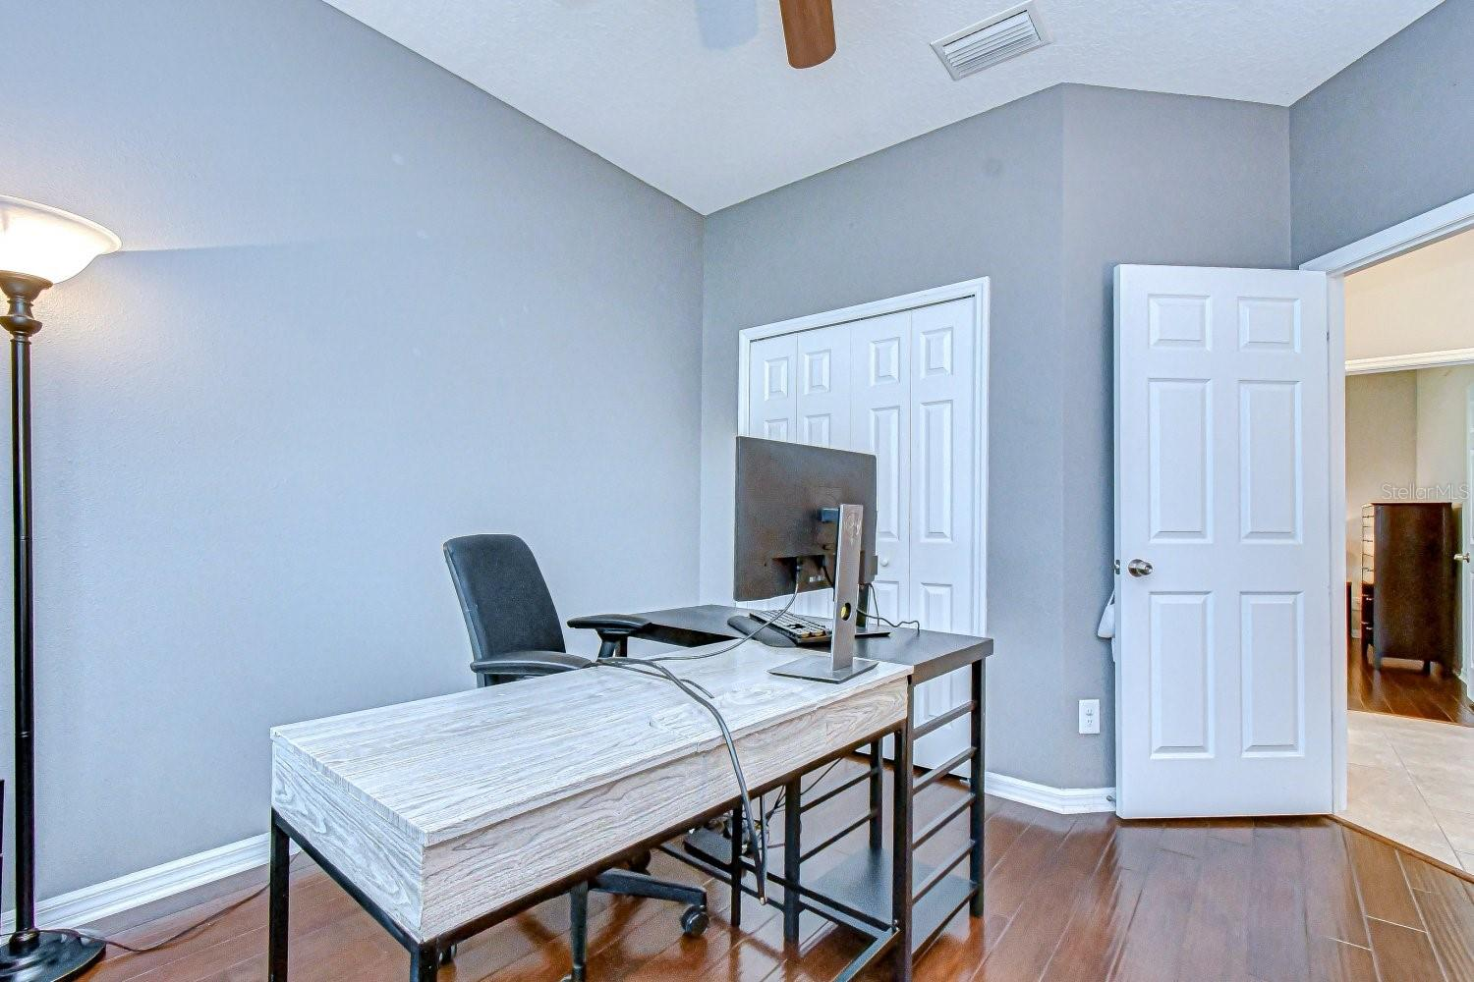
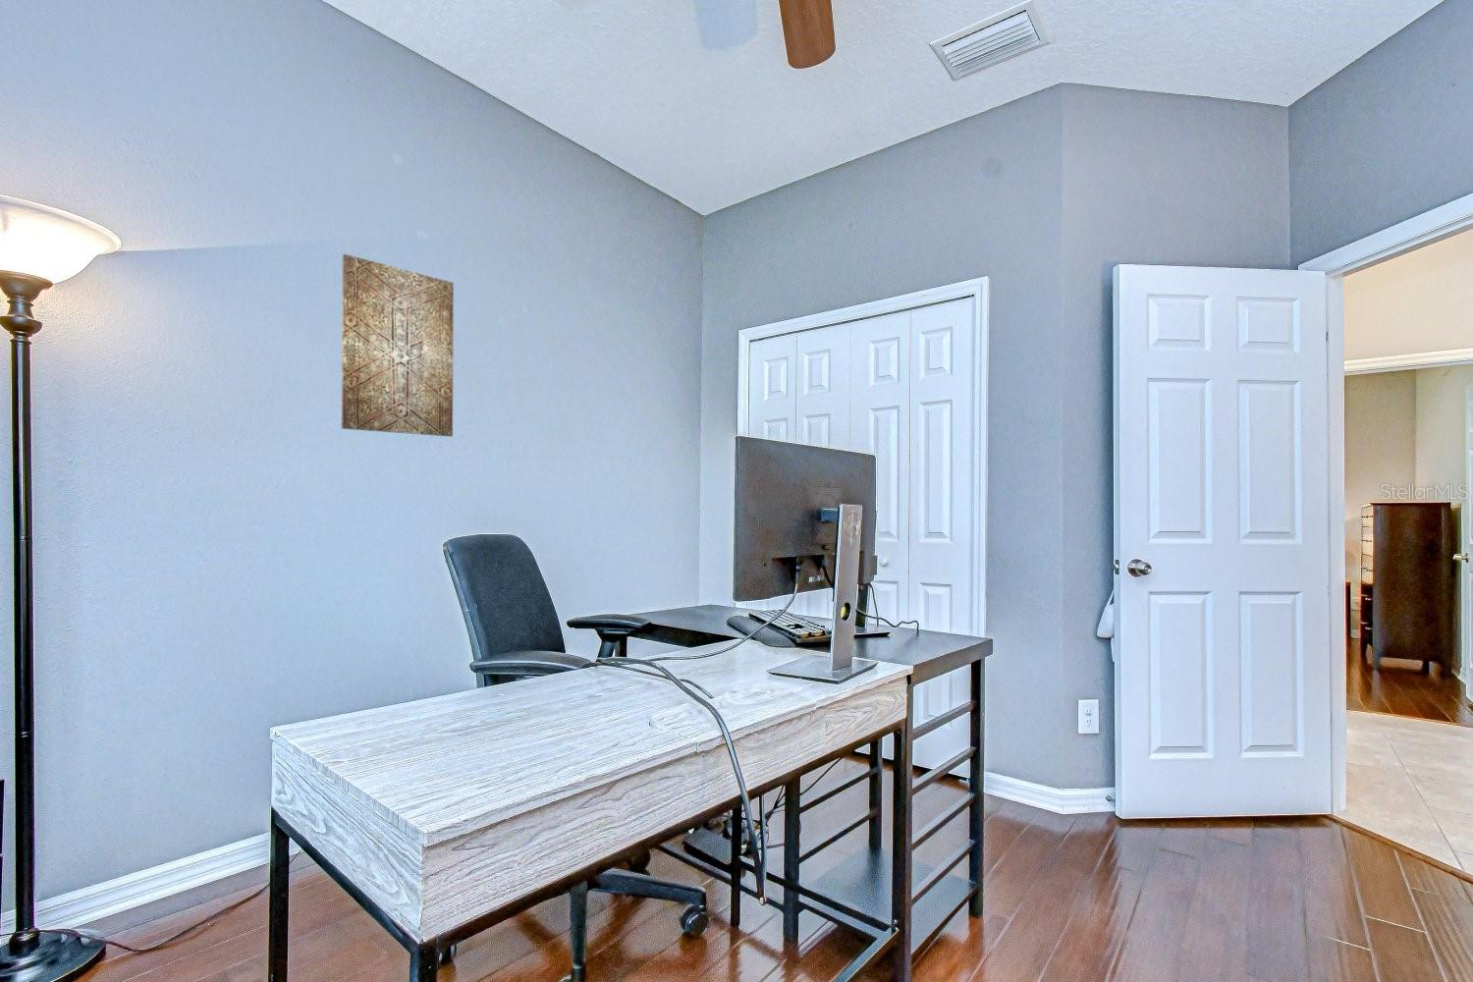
+ wall art [341,253,455,438]
